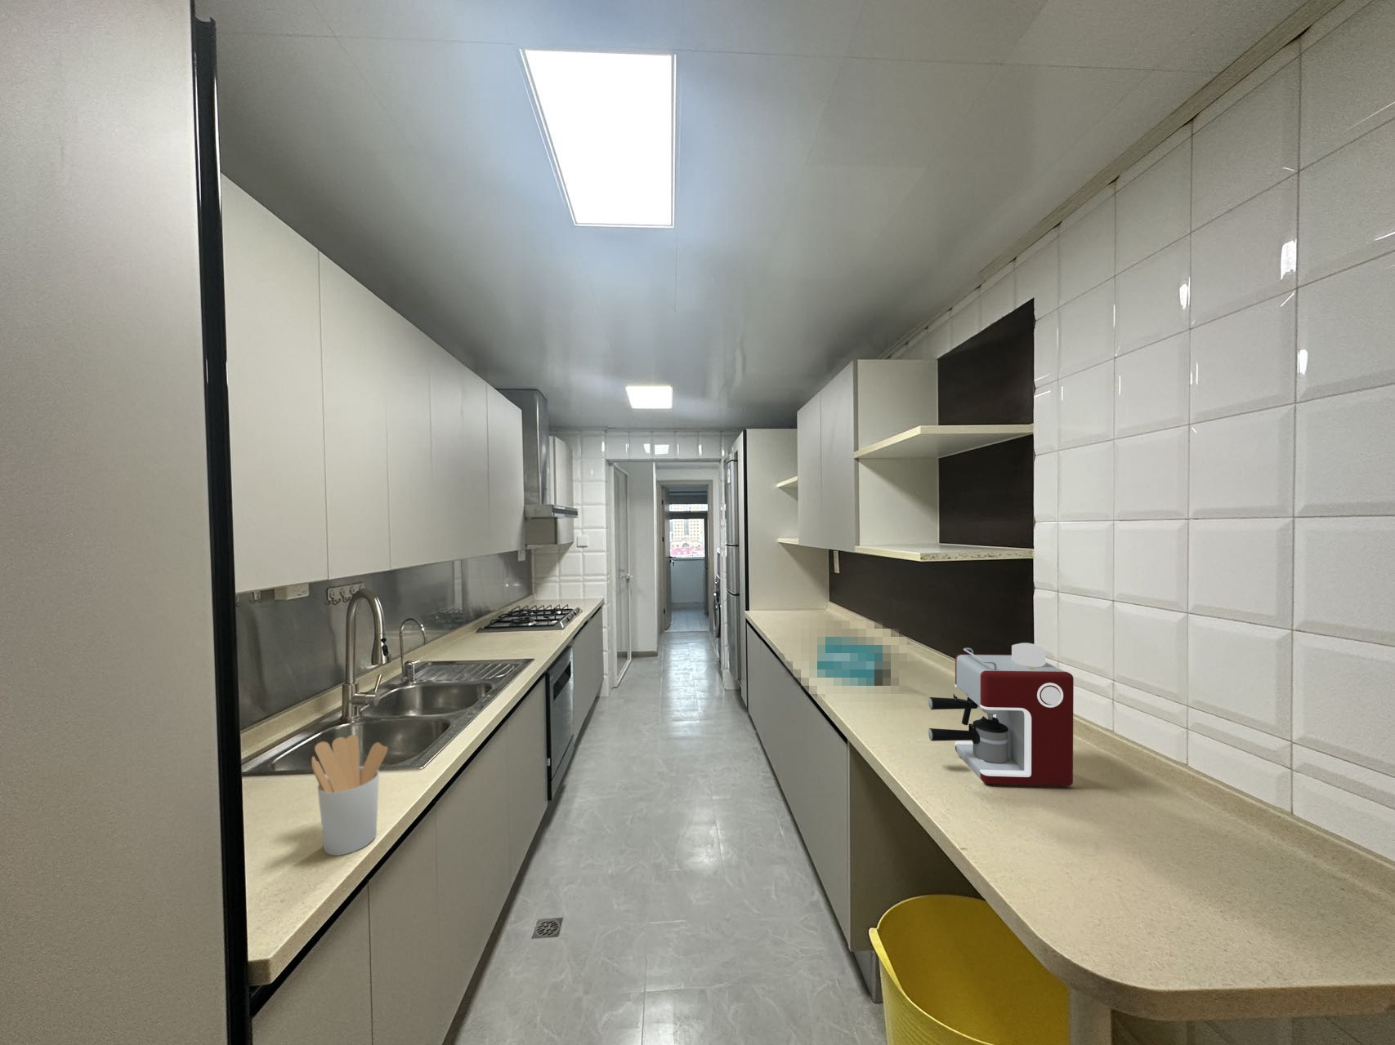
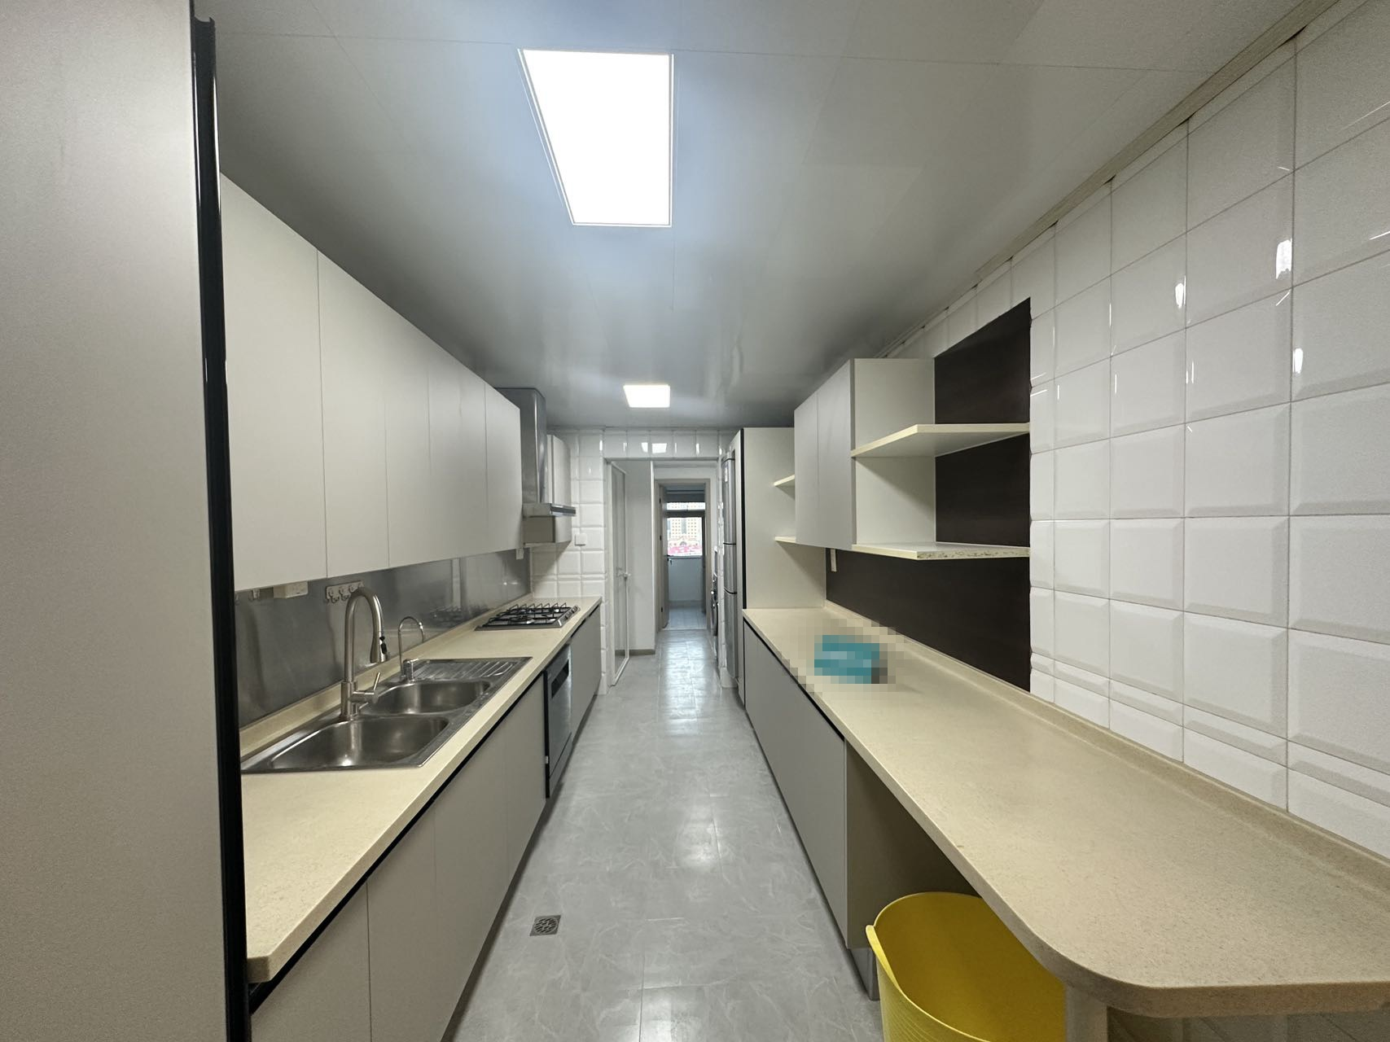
- utensil holder [311,734,388,856]
- coffee maker [927,642,1074,787]
